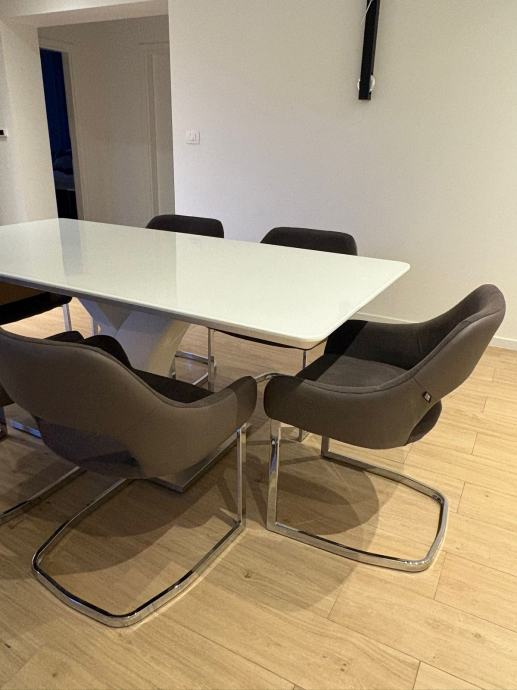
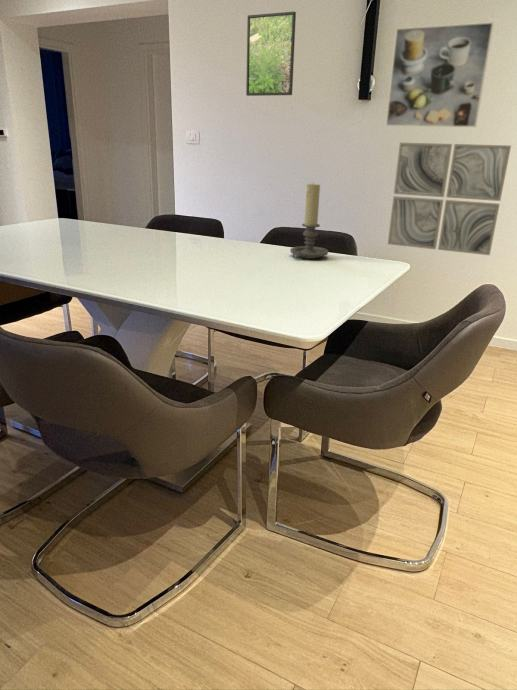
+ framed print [245,11,297,97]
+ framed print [385,21,495,128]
+ candle holder [289,181,330,260]
+ wall art [387,142,512,256]
